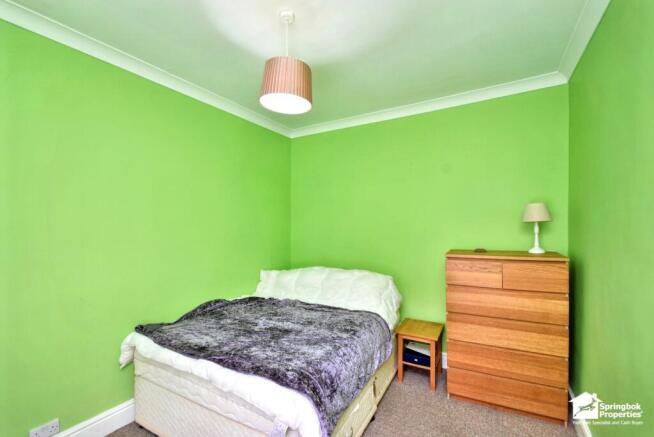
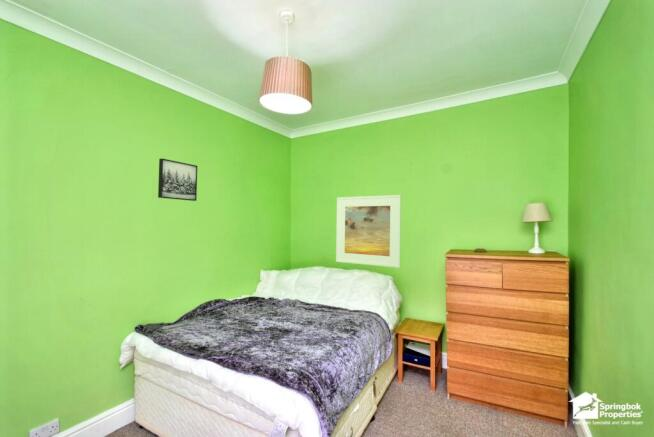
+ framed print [335,194,402,269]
+ wall art [157,157,198,202]
